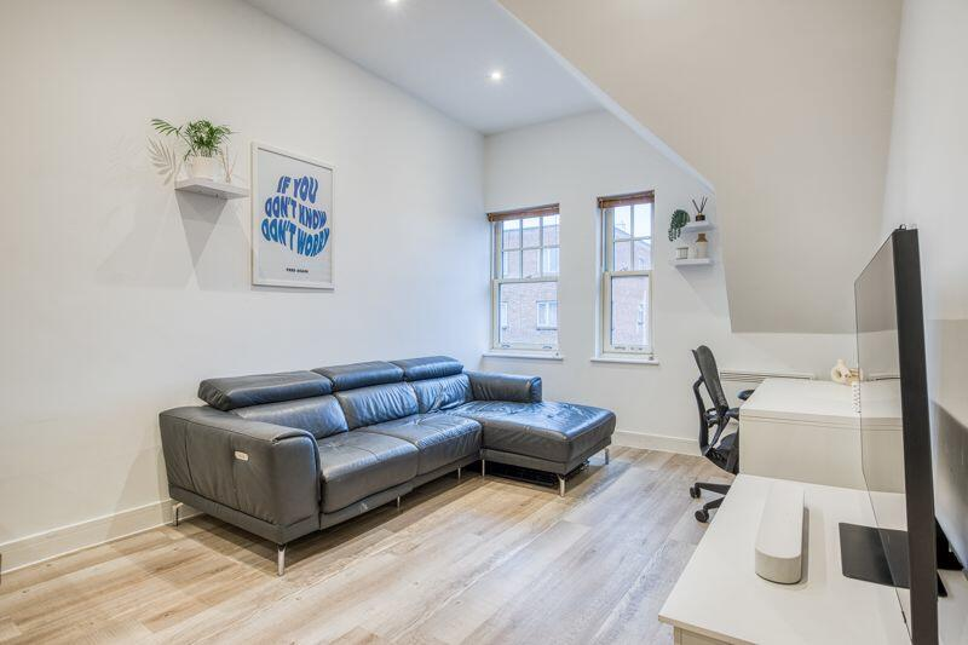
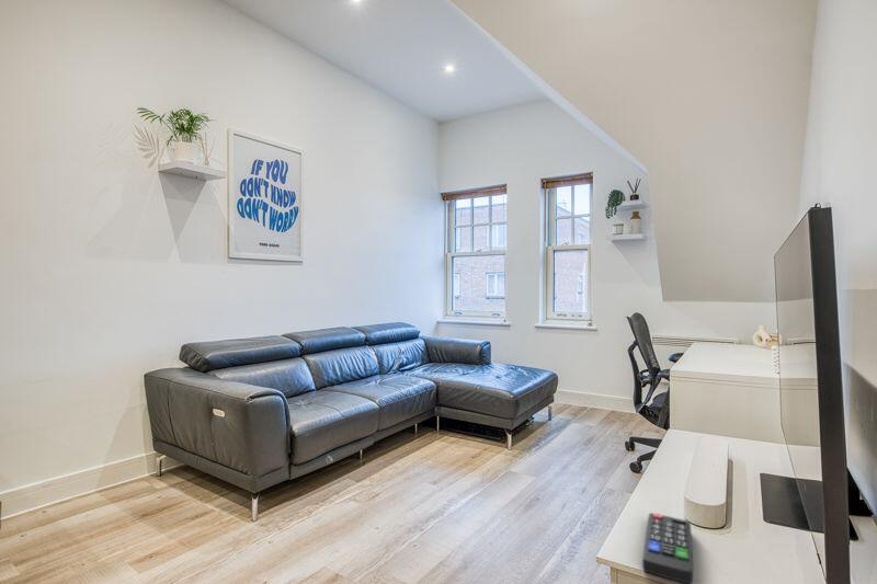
+ remote control [641,512,694,584]
